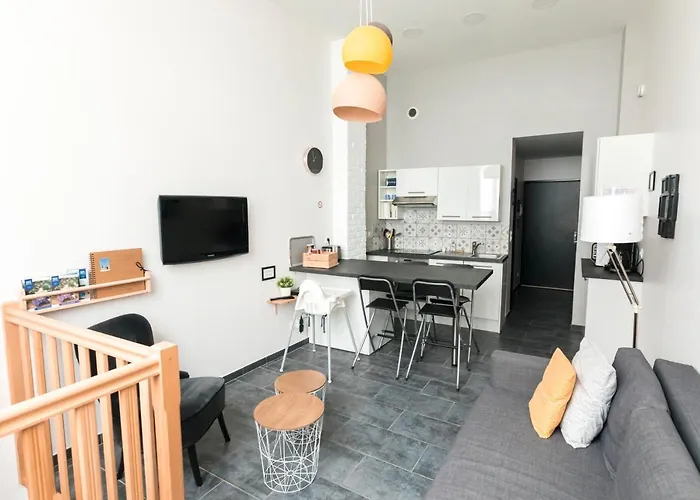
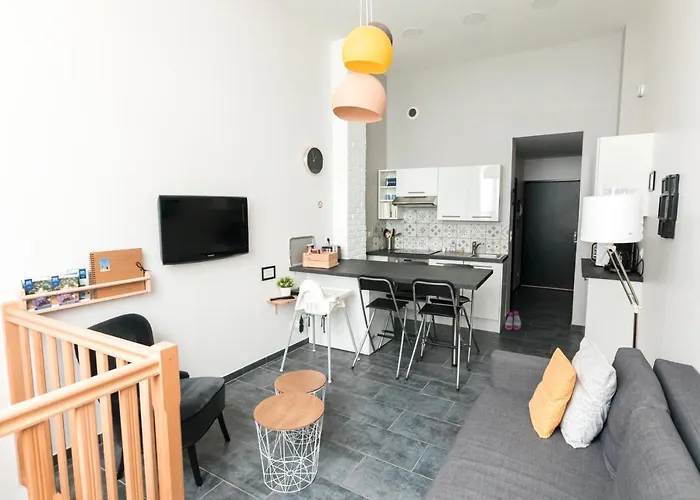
+ boots [504,310,522,331]
